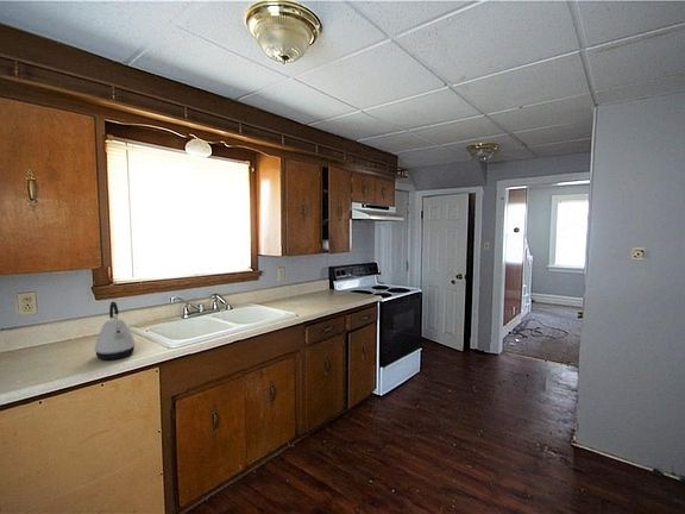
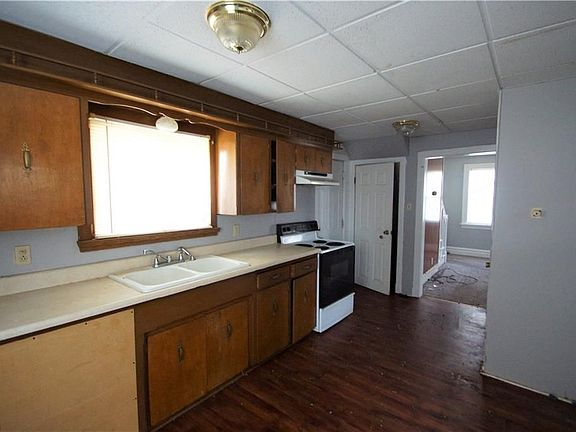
- kettle [93,301,137,361]
